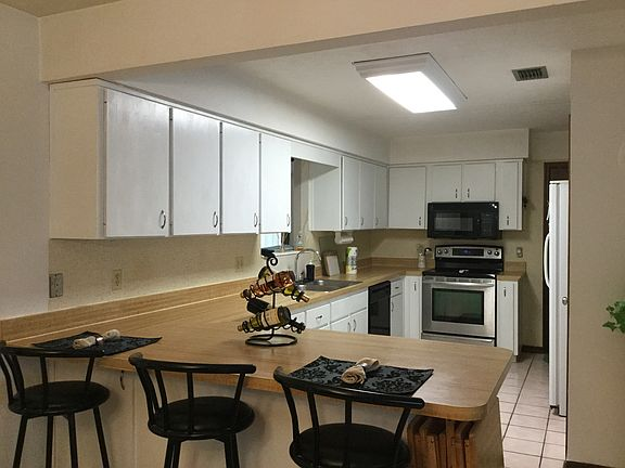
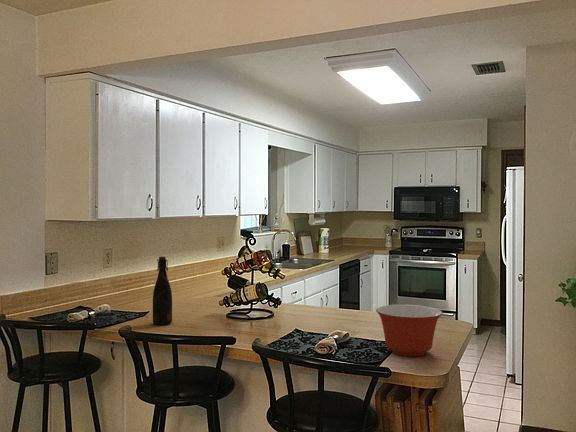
+ mixing bowl [375,304,443,357]
+ bottle [152,255,173,326]
